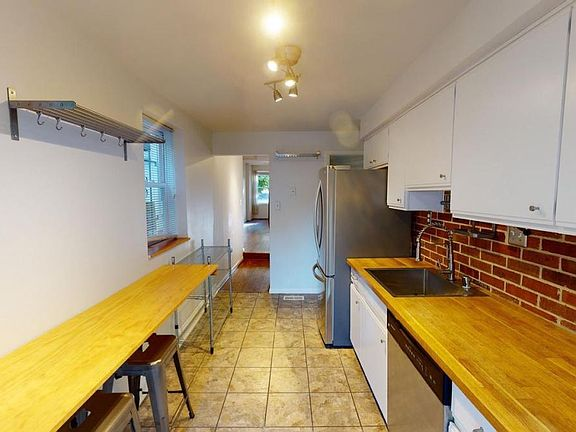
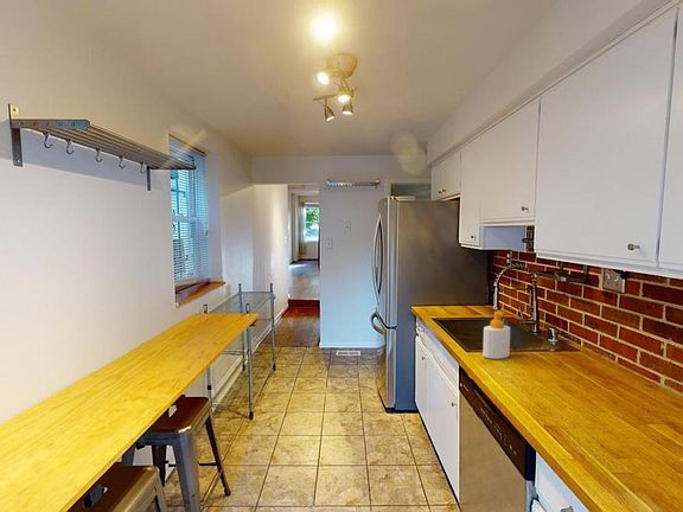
+ soap bottle [481,311,511,360]
